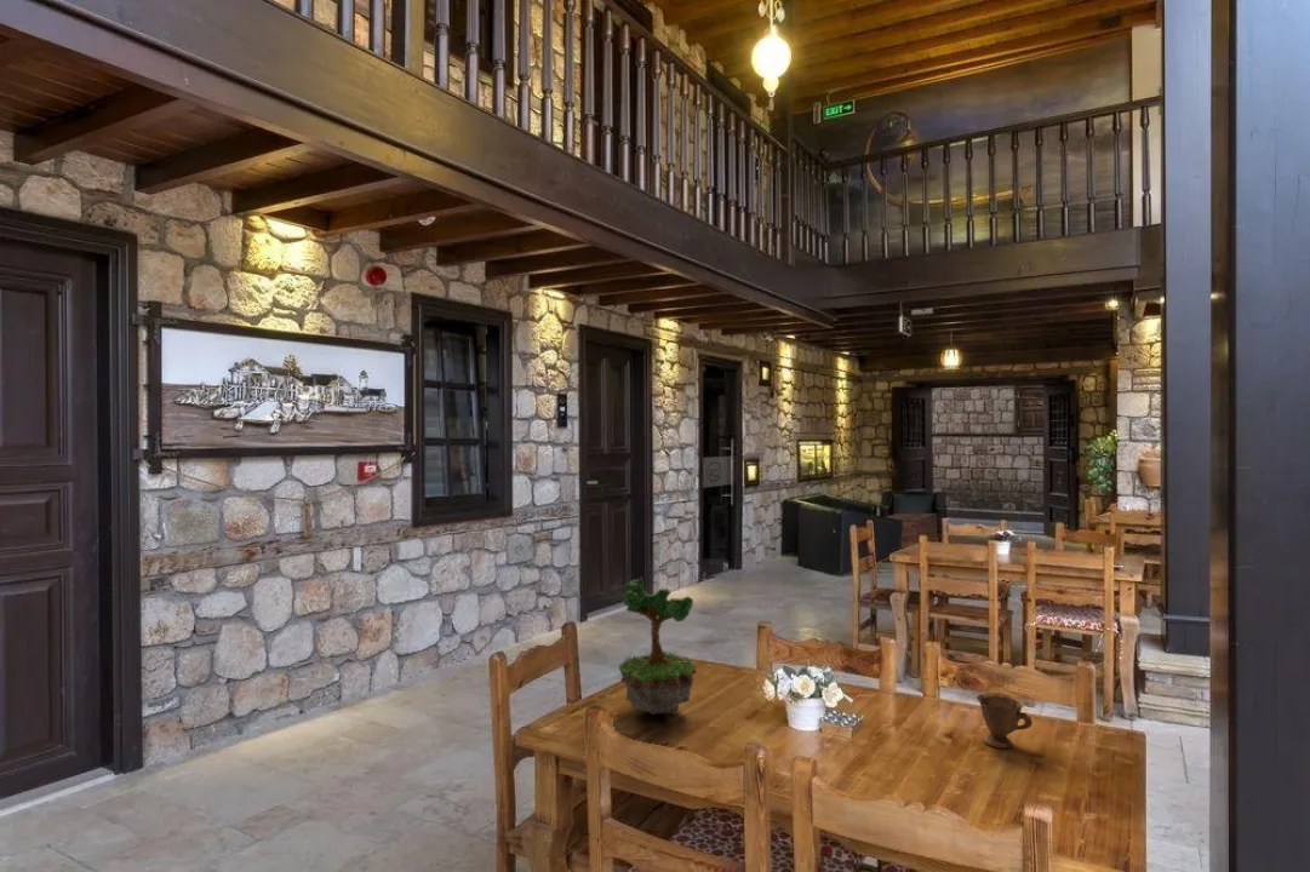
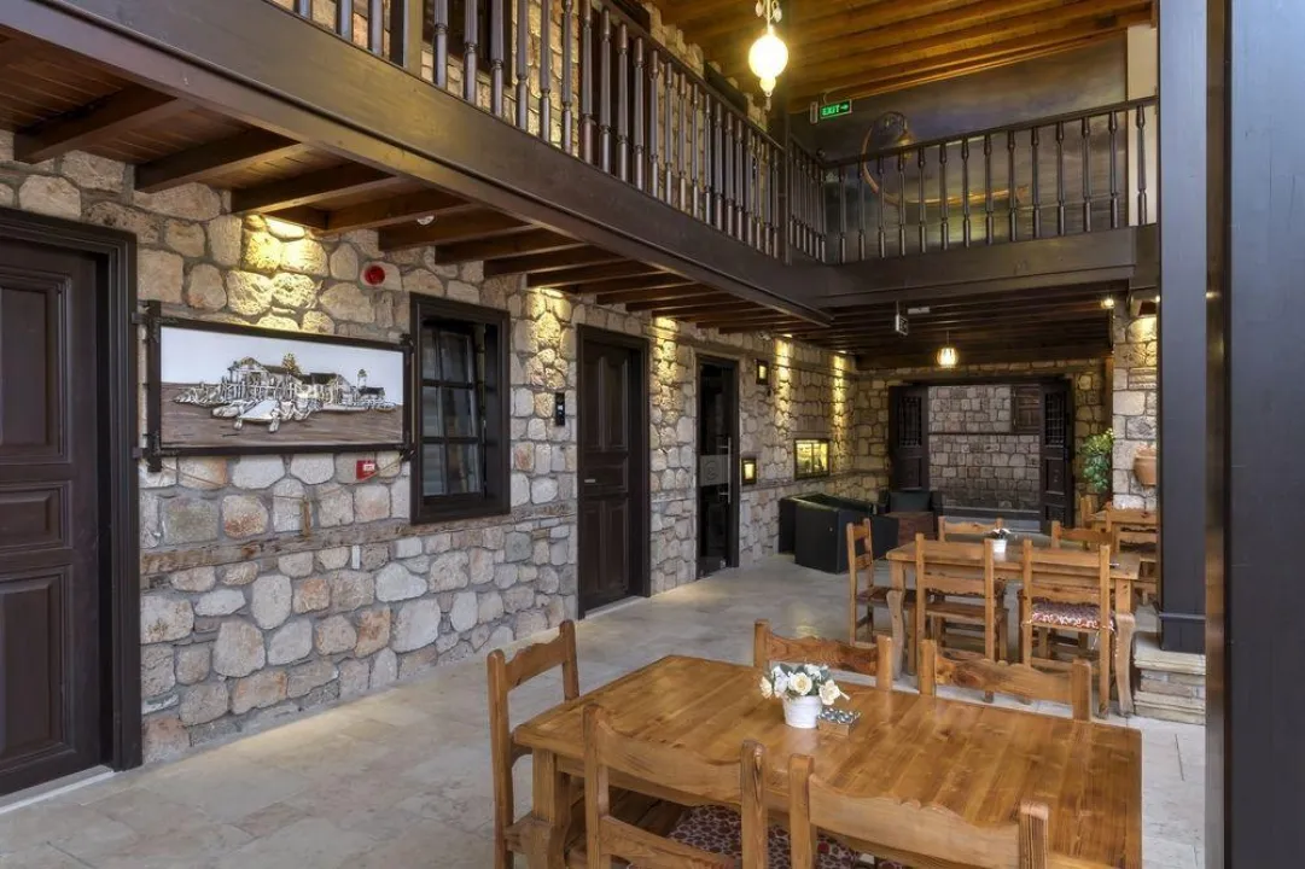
- teacup [976,692,1034,748]
- plant [618,576,698,716]
